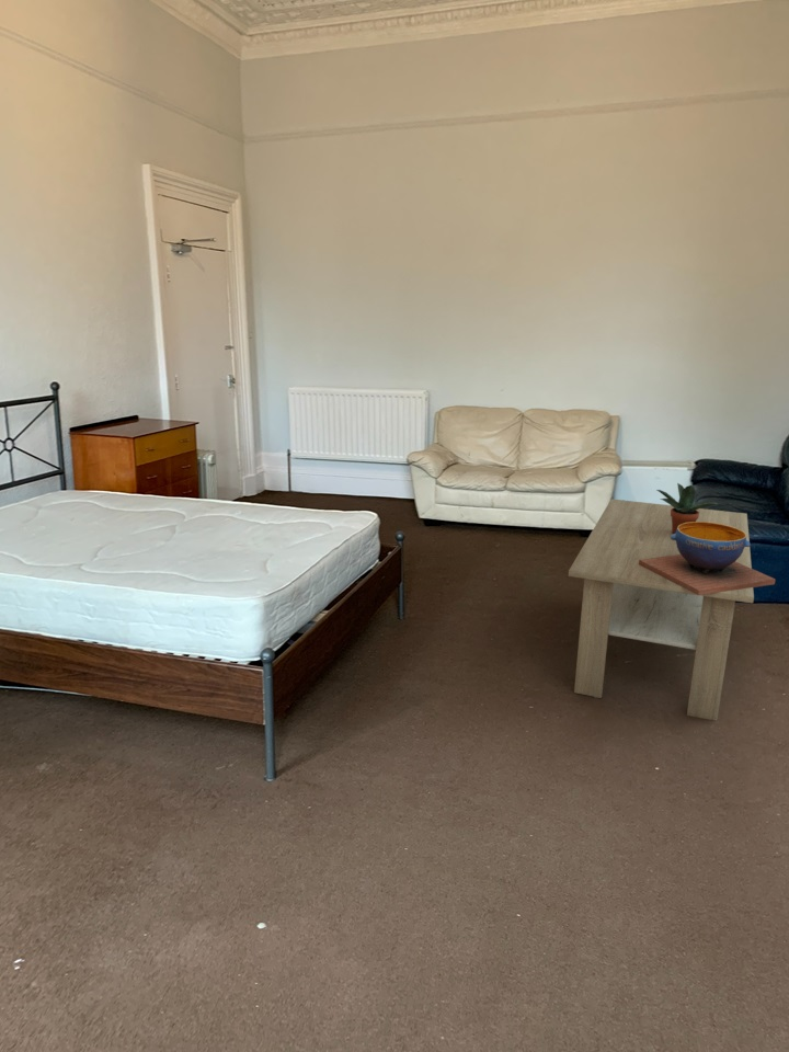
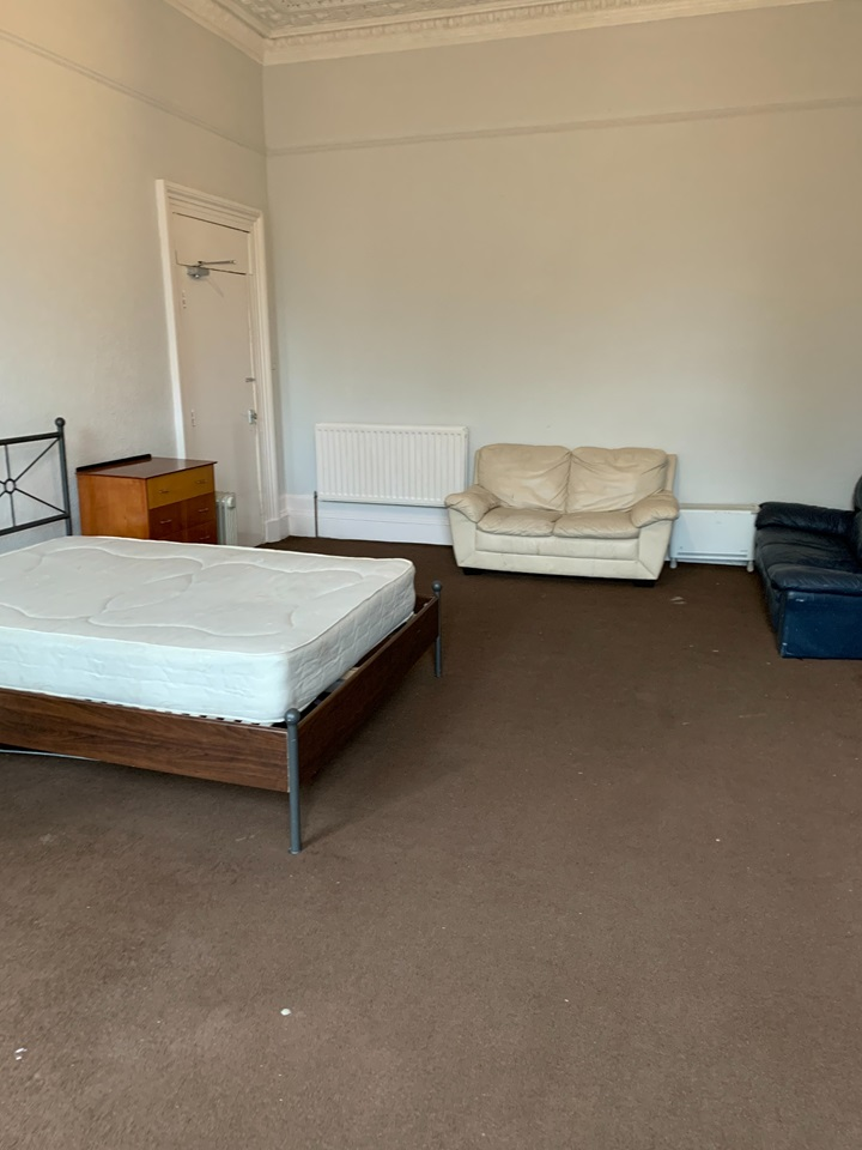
- coffee table [568,498,755,722]
- potted plant [655,482,719,534]
- decorative bowl [639,522,776,595]
